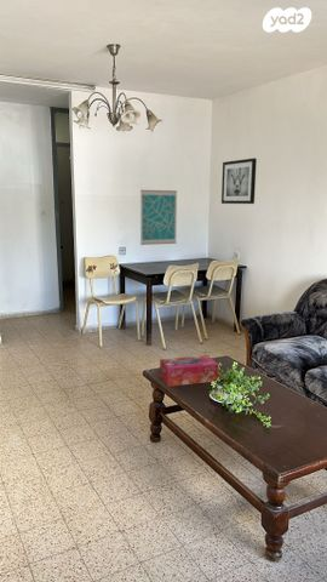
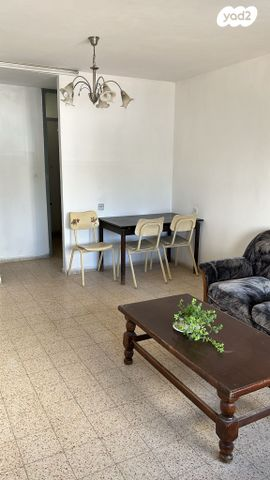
- wall art [220,158,258,205]
- tissue box [159,354,219,388]
- wall art [139,189,178,246]
